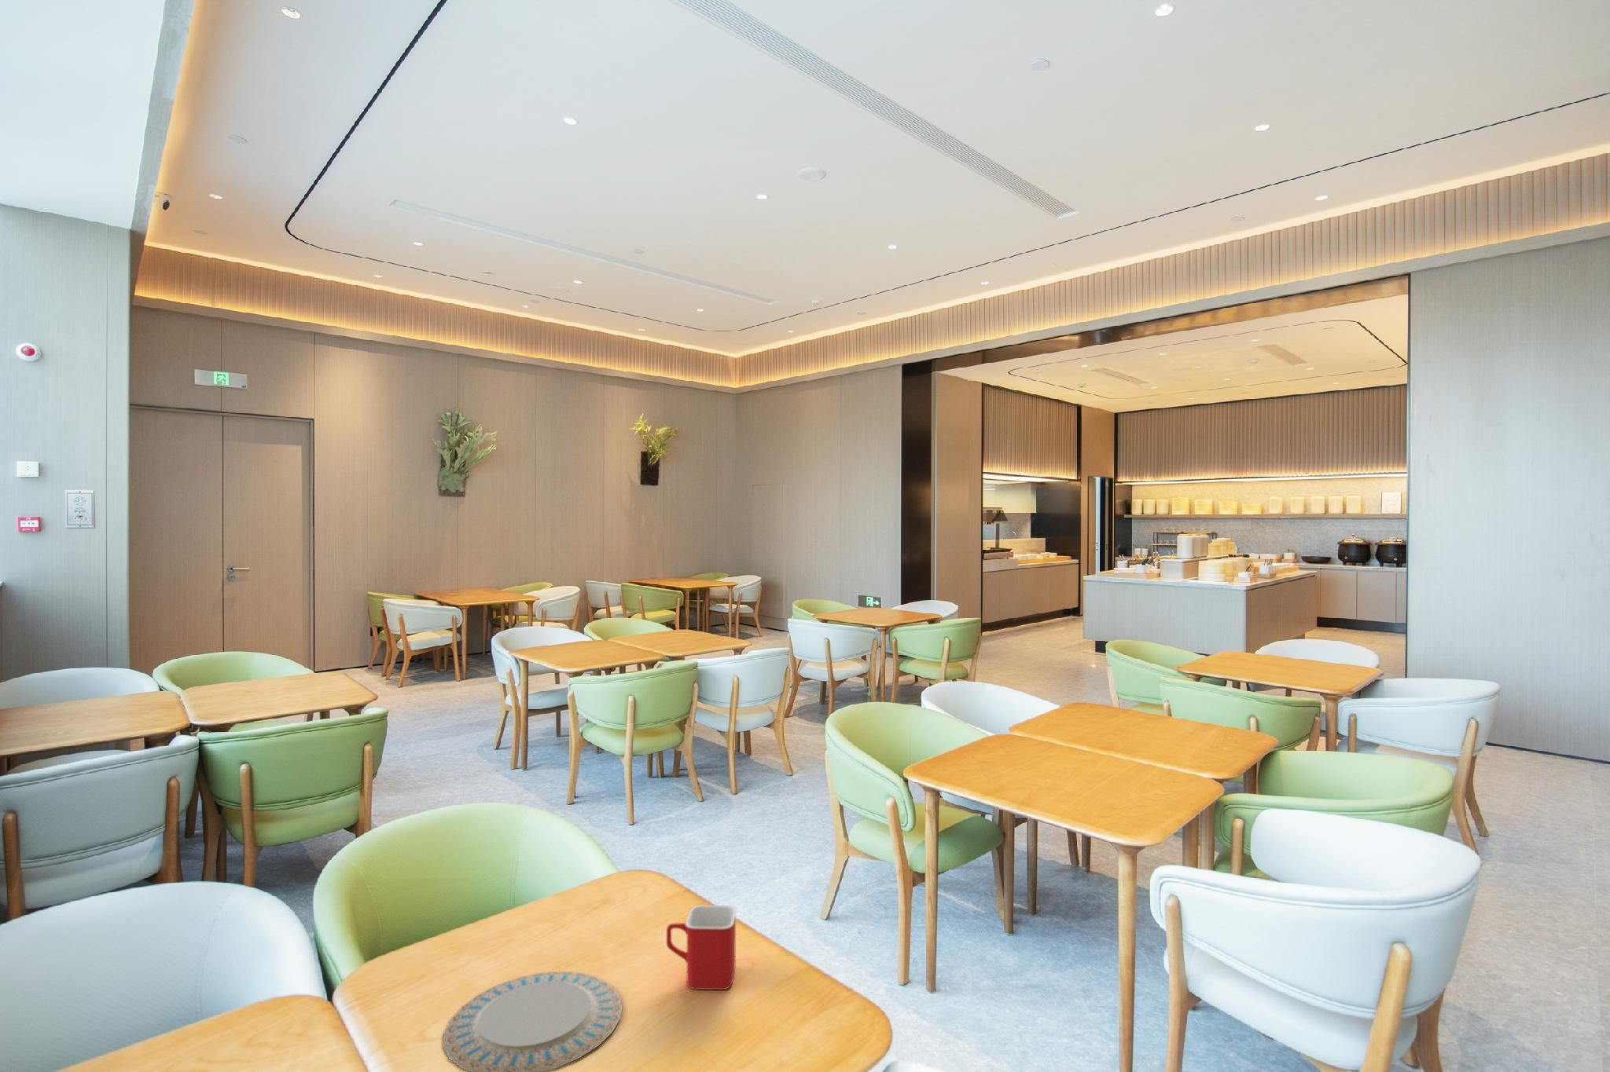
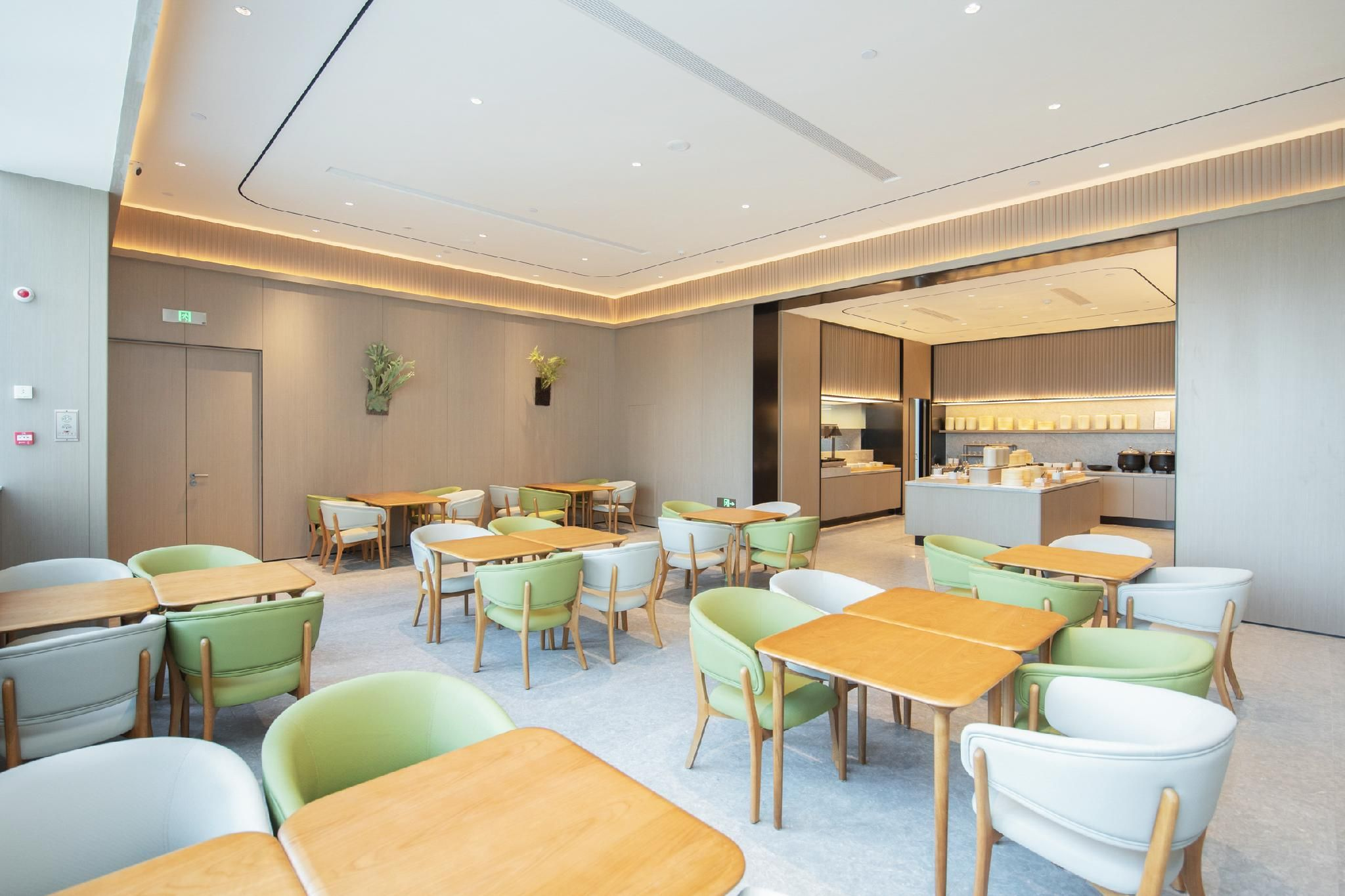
- mug [666,904,737,991]
- chinaware [443,970,624,1072]
